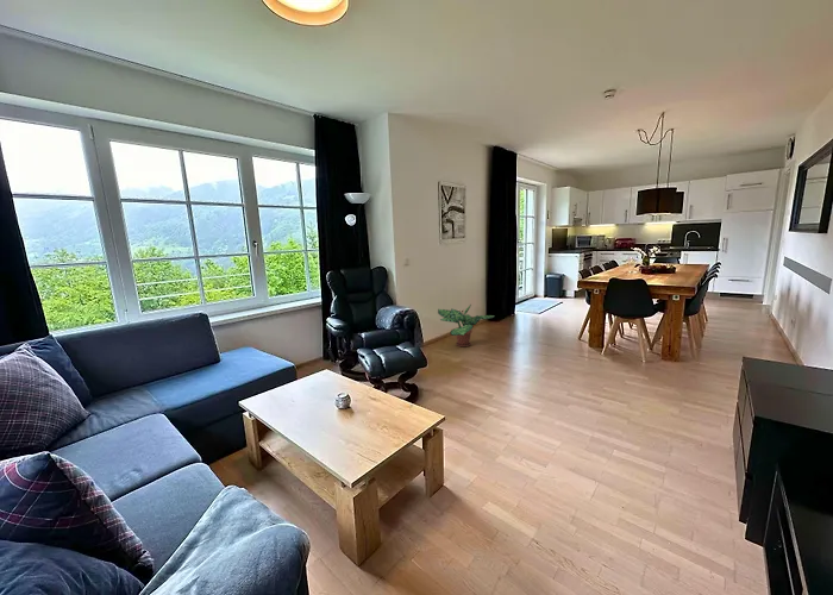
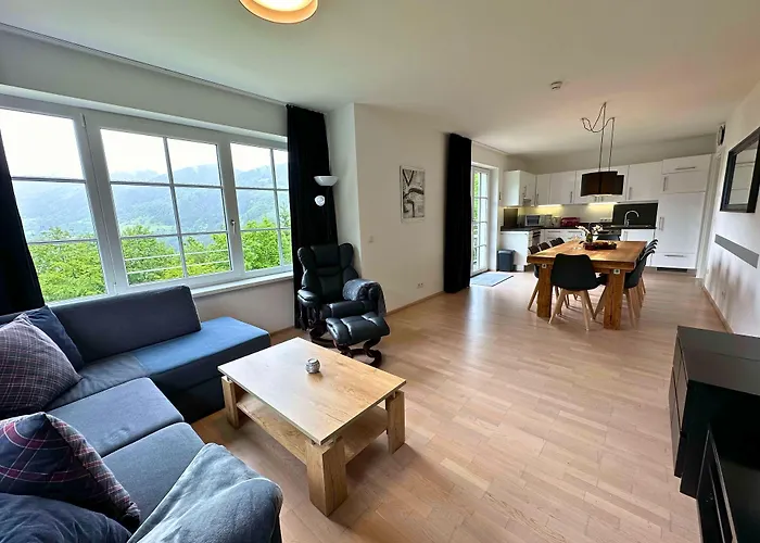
- potted plant [437,303,495,347]
